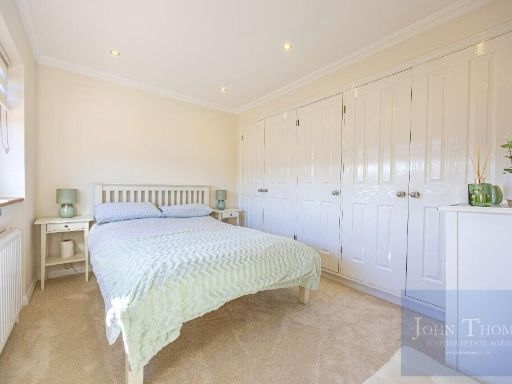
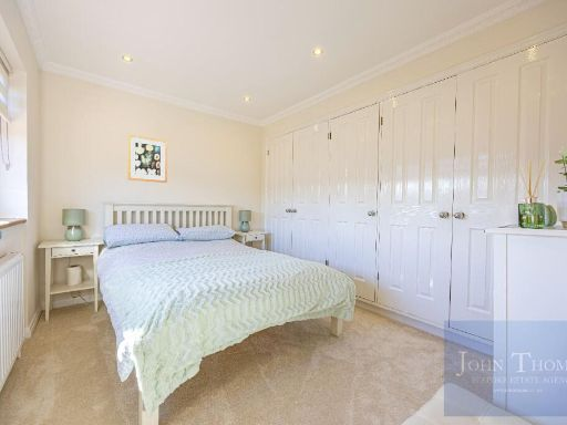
+ wall art [126,133,168,184]
